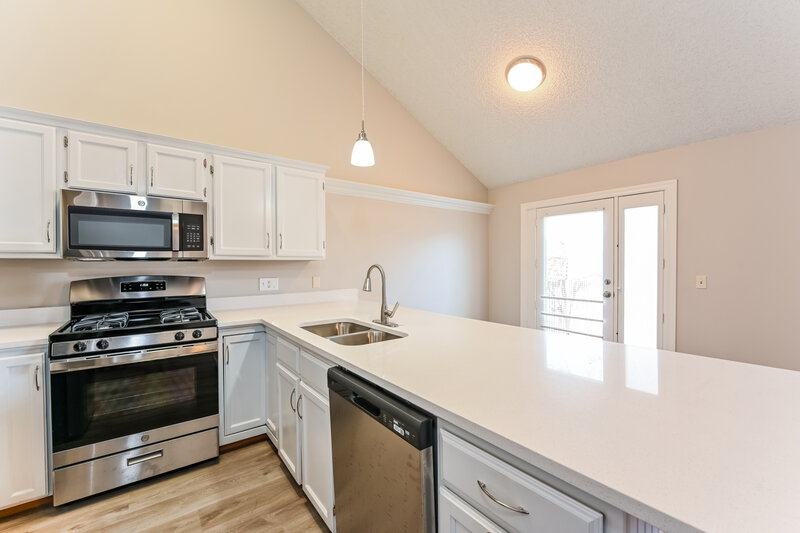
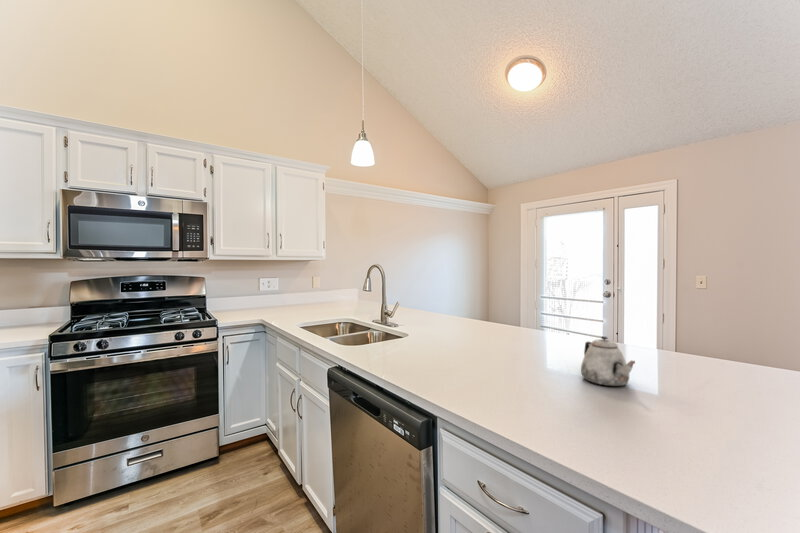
+ teapot [580,335,636,387]
